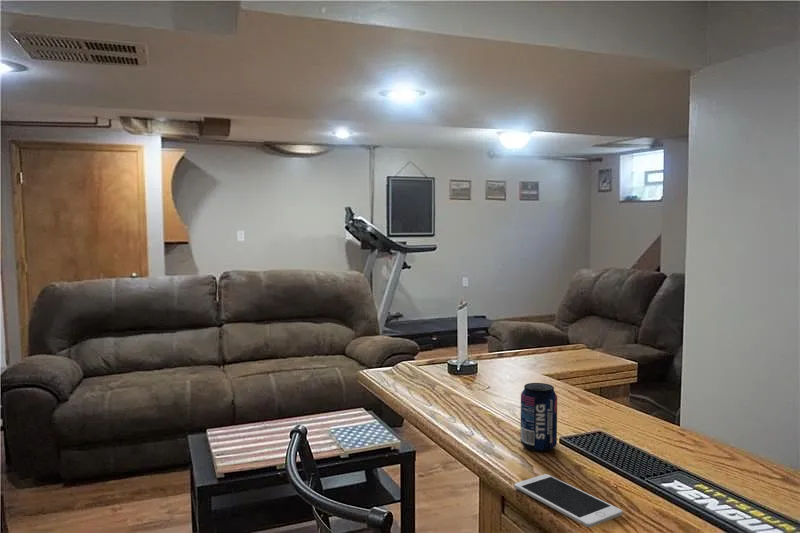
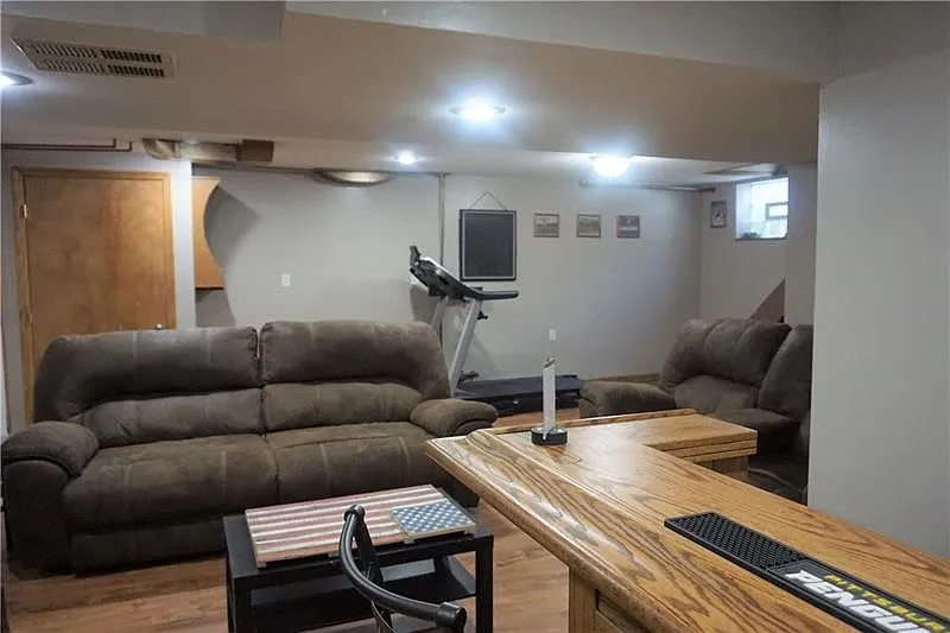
- beverage can [520,382,558,452]
- cell phone [513,473,624,528]
